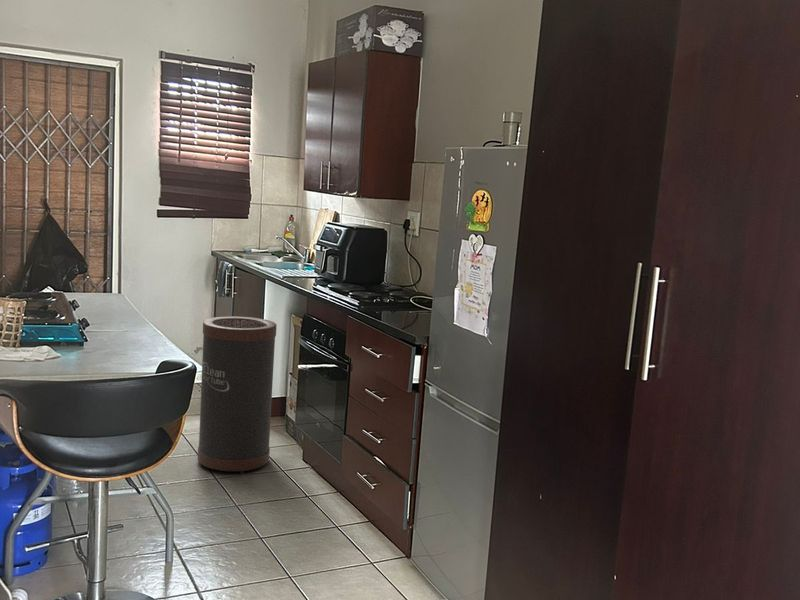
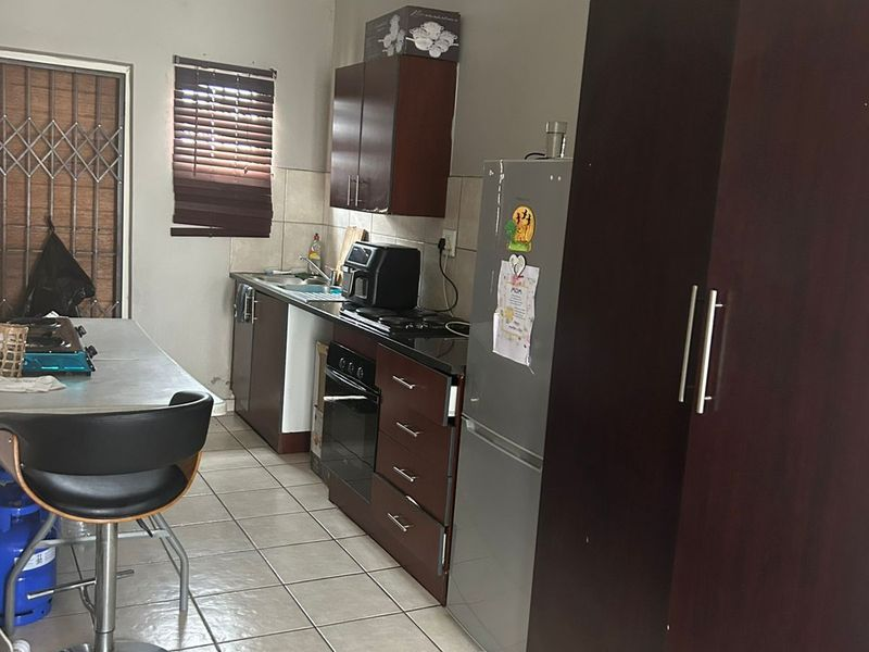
- trash can [197,315,277,474]
